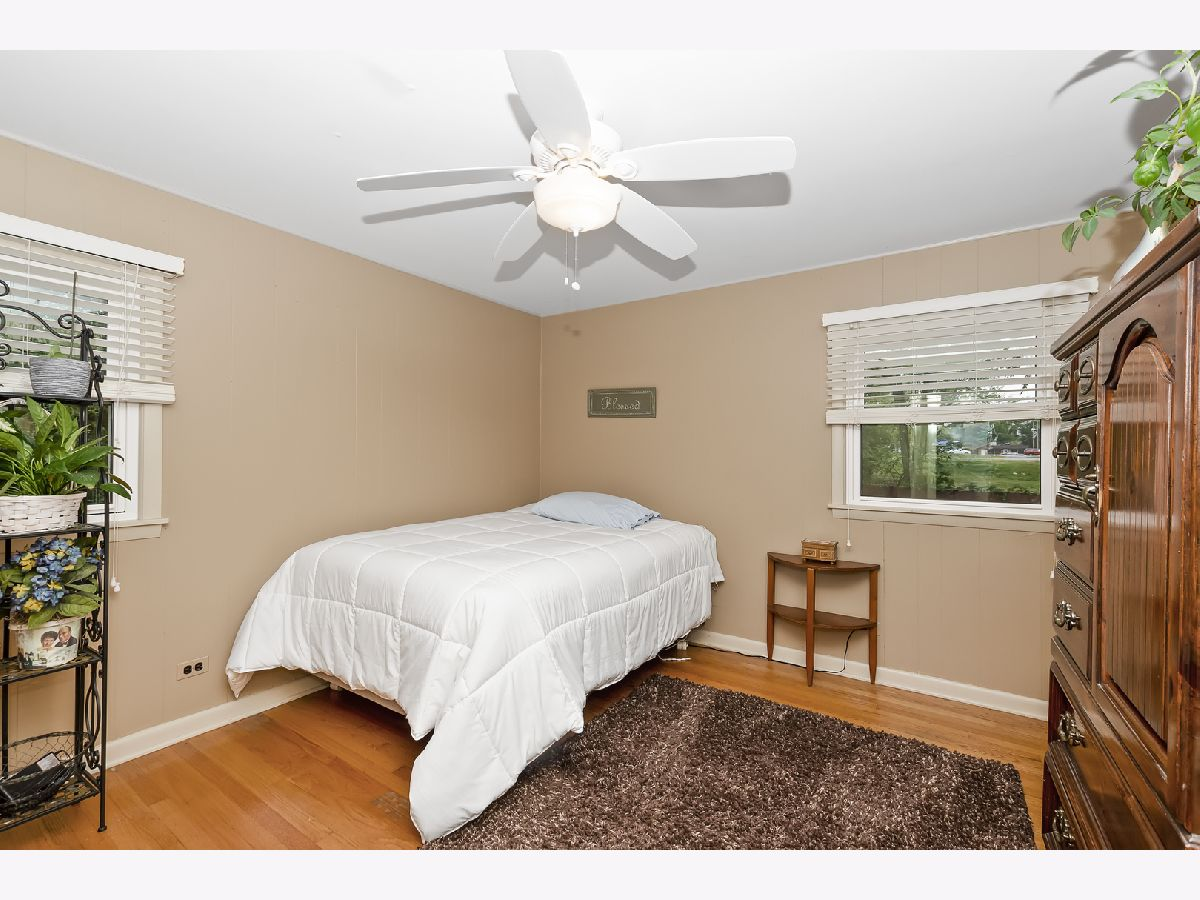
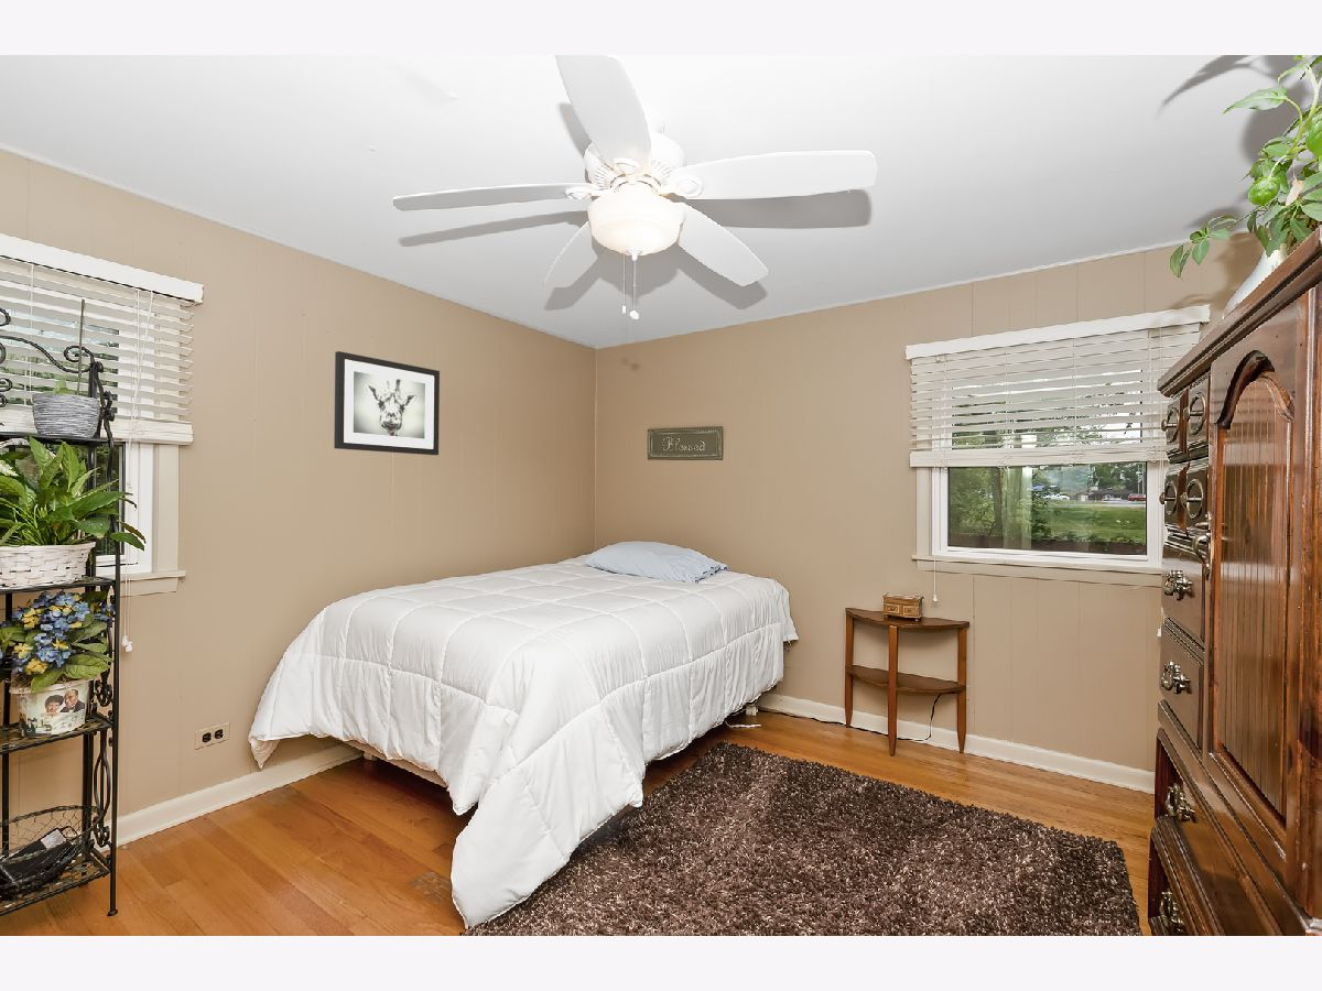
+ wall art [333,350,441,456]
